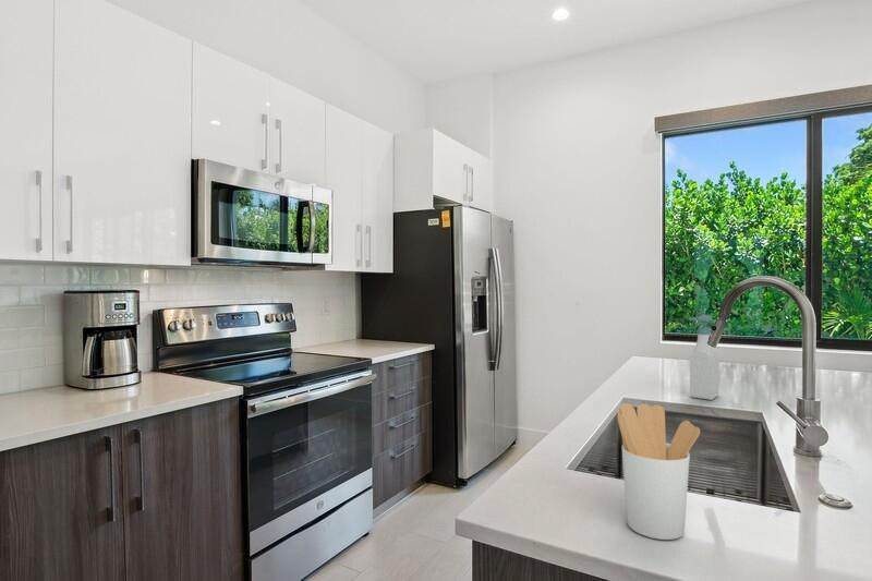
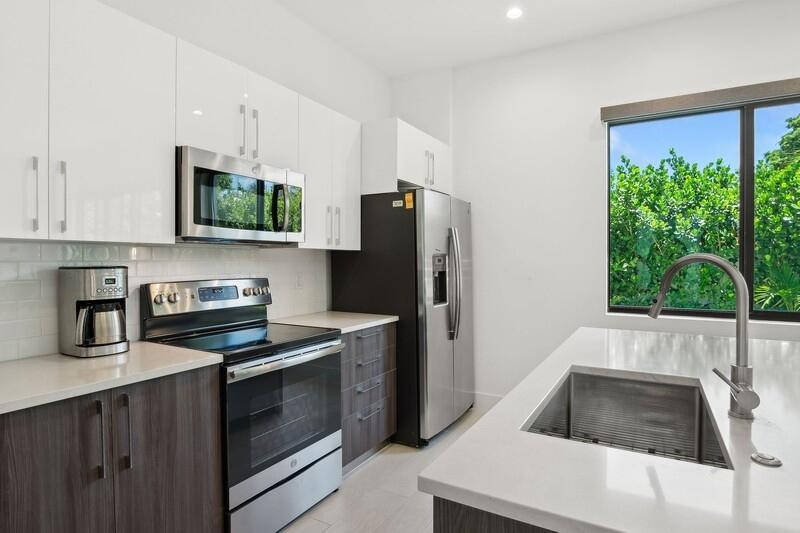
- soap bottle [687,314,719,401]
- utensil holder [617,402,701,541]
